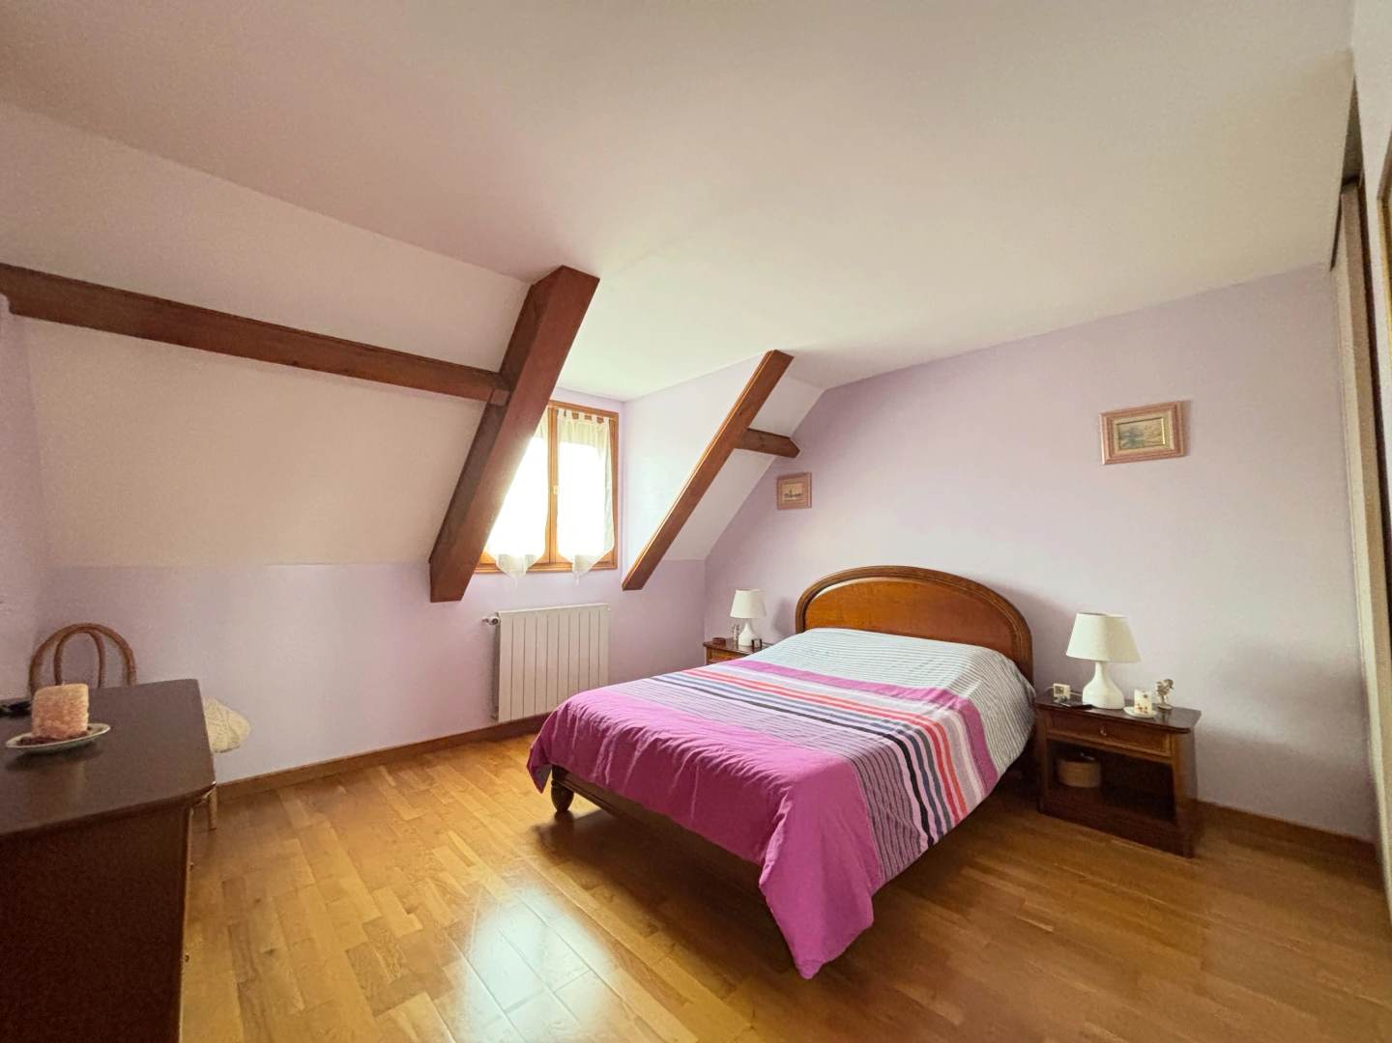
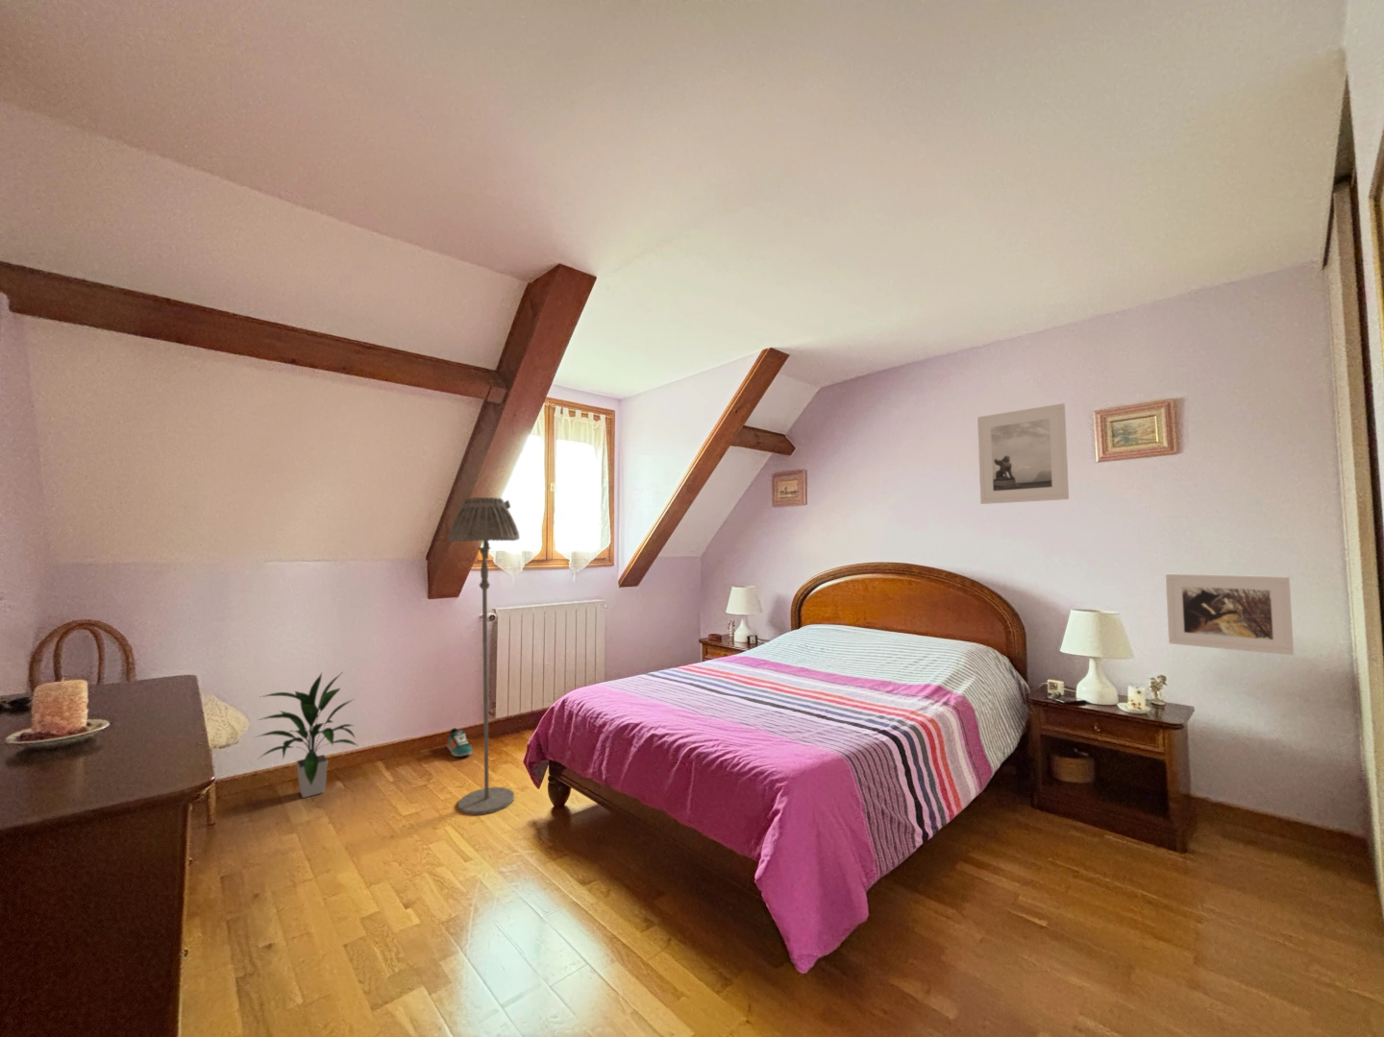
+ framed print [976,402,1070,505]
+ sneaker [447,727,473,757]
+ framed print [1164,573,1295,656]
+ floor lamp [447,497,521,815]
+ indoor plant [251,672,359,798]
